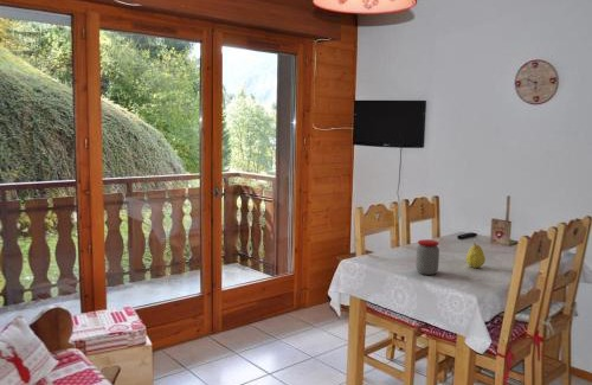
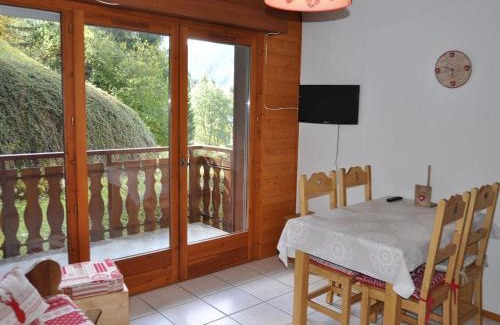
- fruit [465,242,487,269]
- jar [414,239,440,276]
